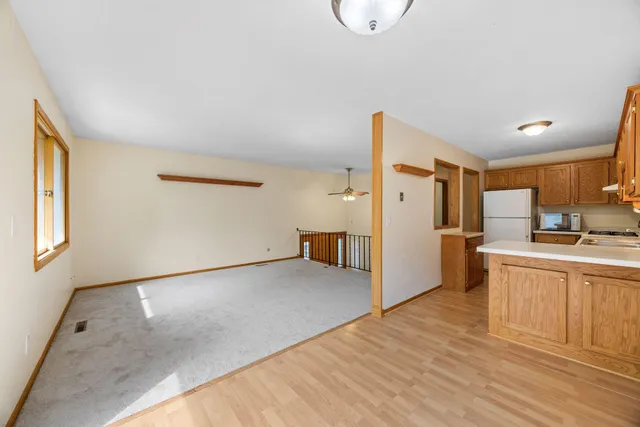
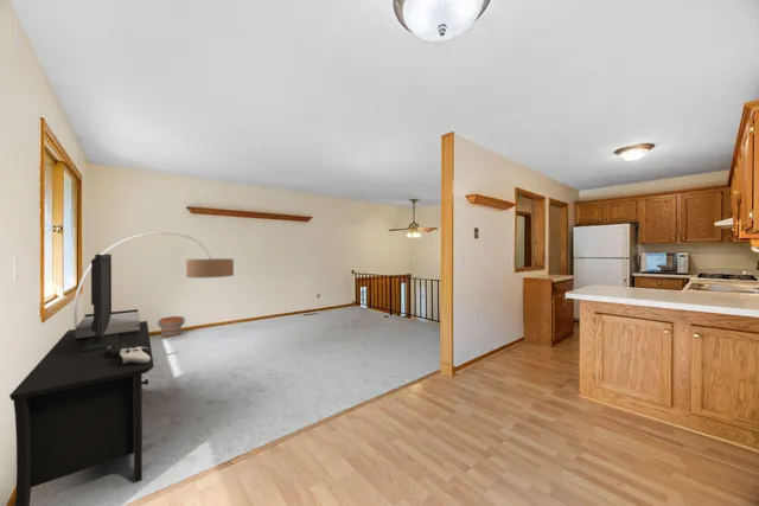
+ bucket [157,315,186,338]
+ floor lamp [72,231,235,329]
+ media console [8,252,155,506]
